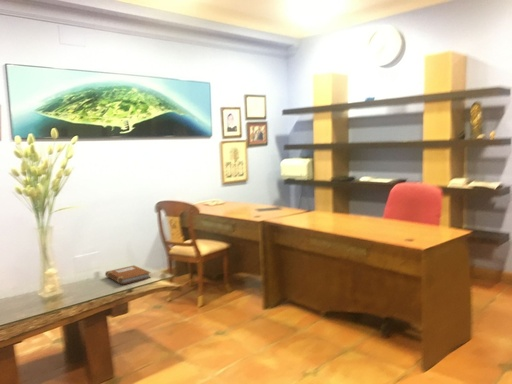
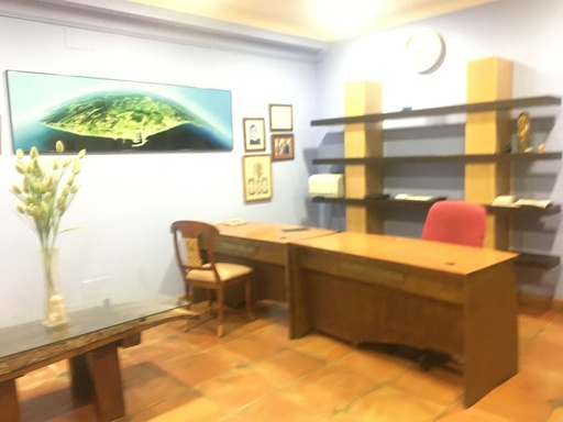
- notebook [104,264,152,285]
